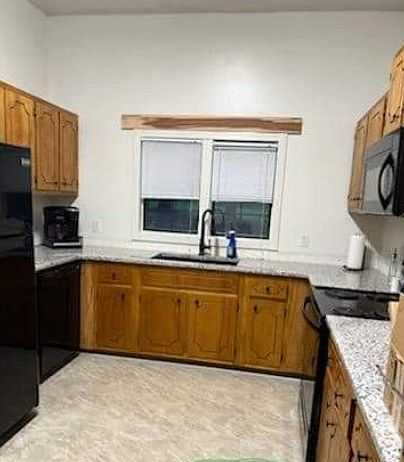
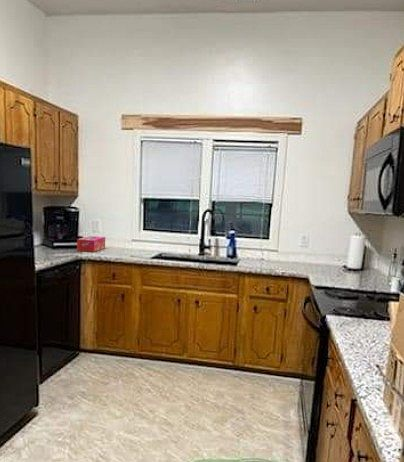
+ tissue box [76,235,106,253]
